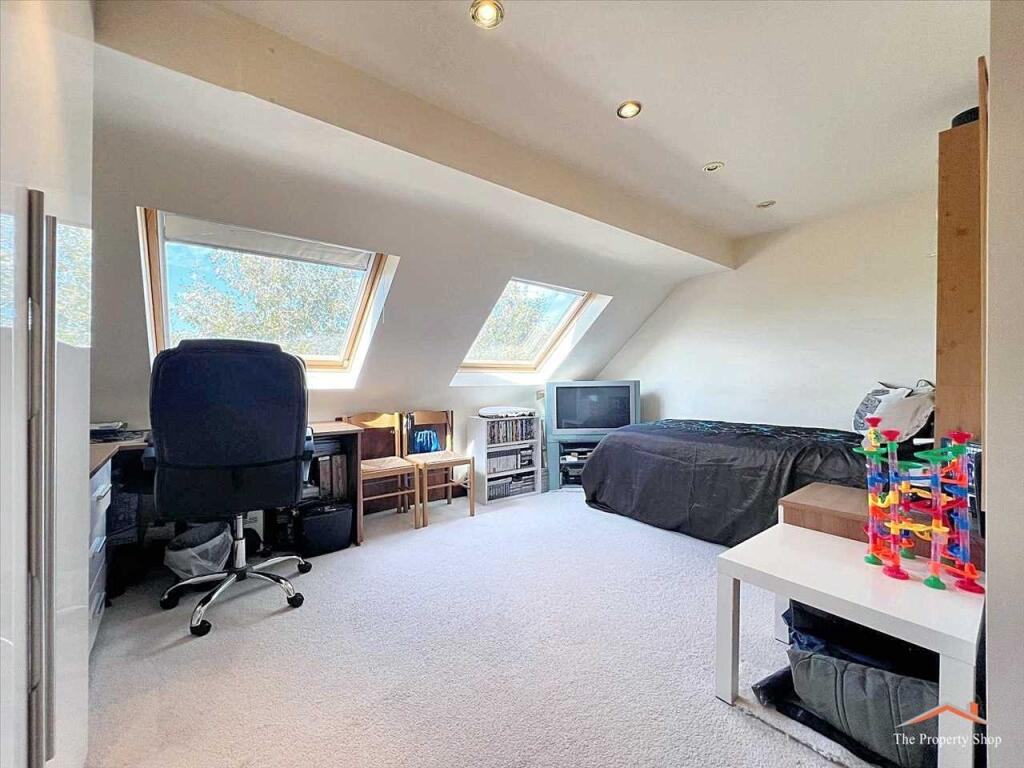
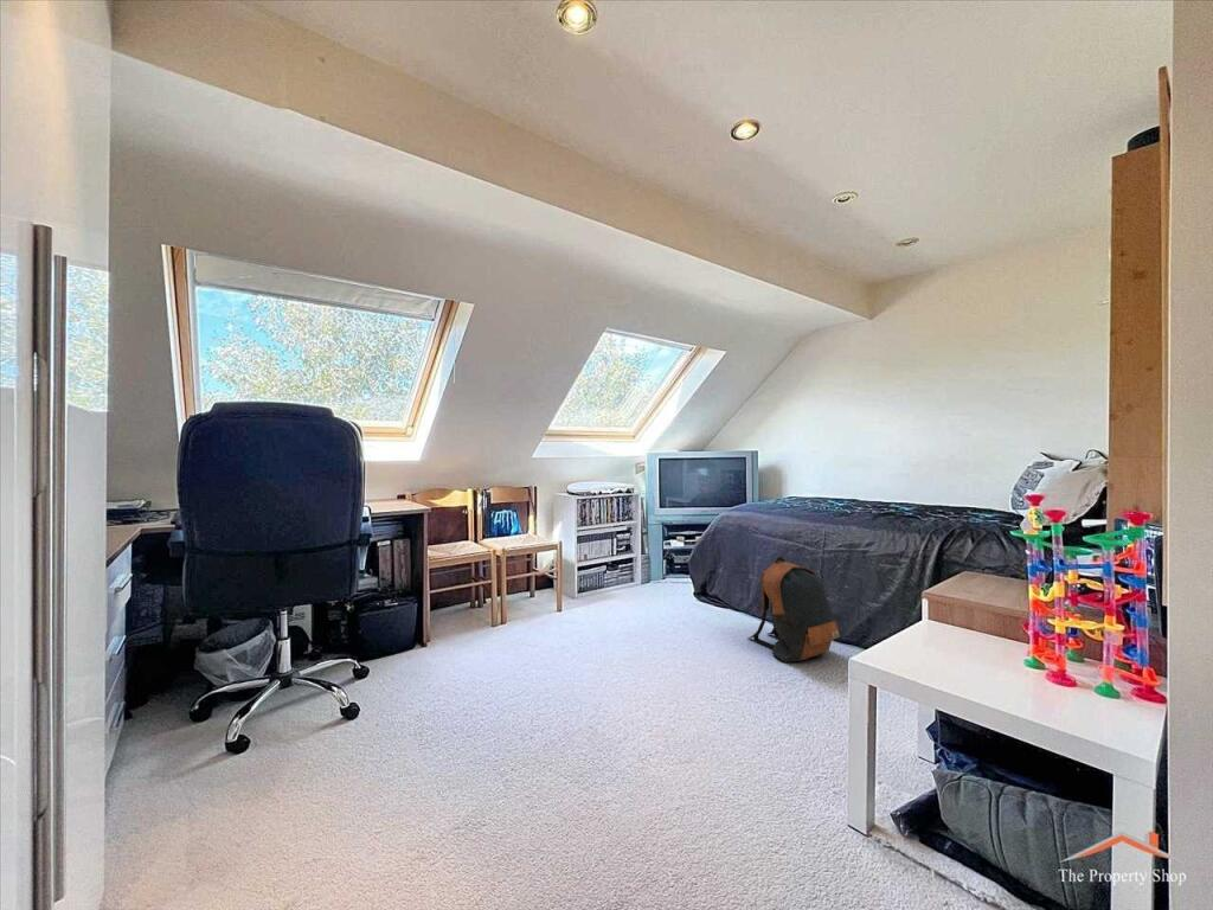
+ backpack [746,556,841,664]
